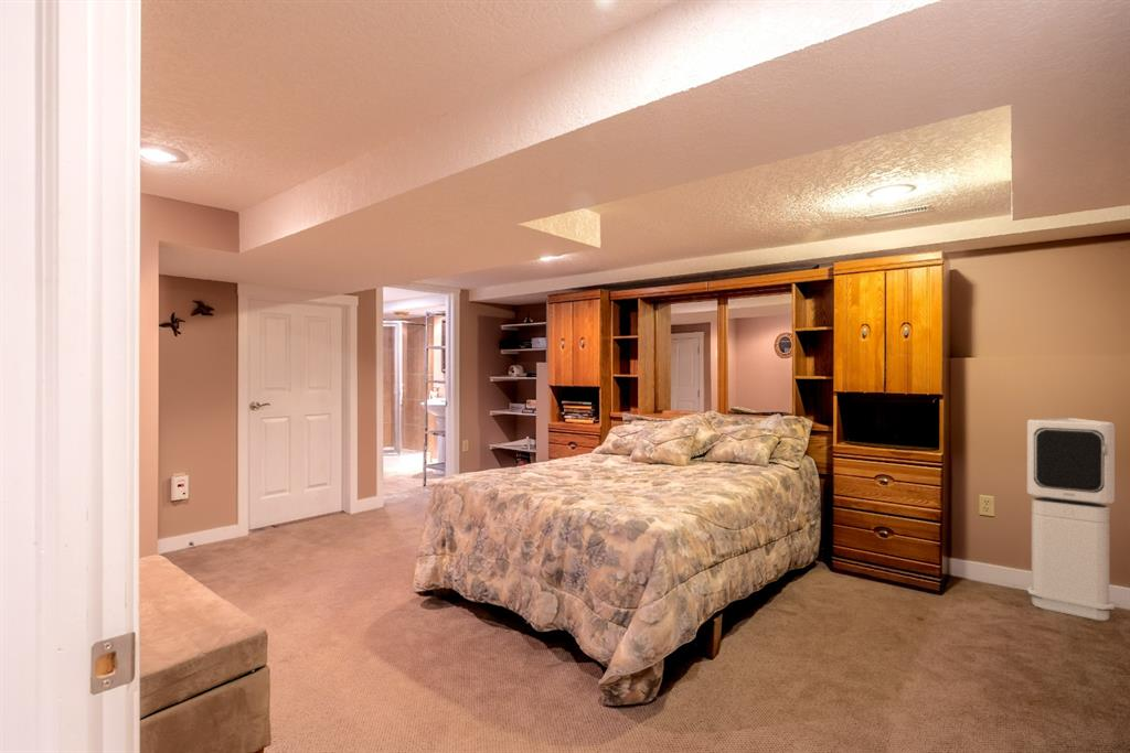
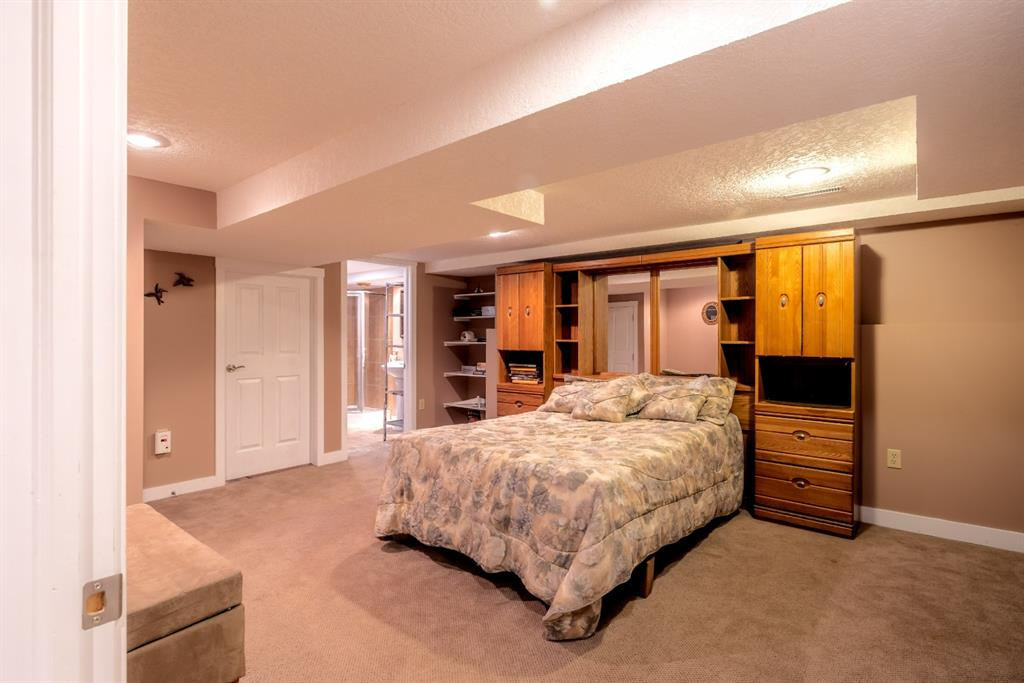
- air purifier [1026,417,1116,622]
